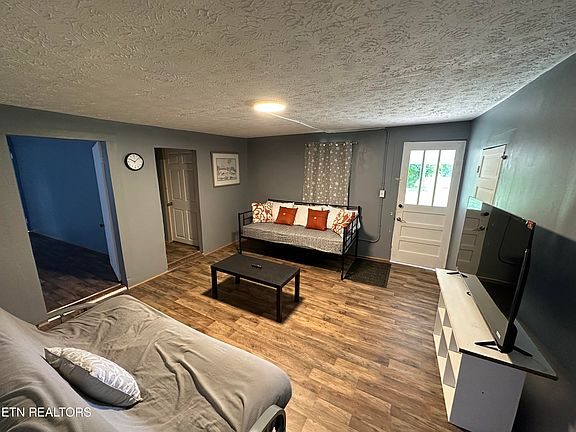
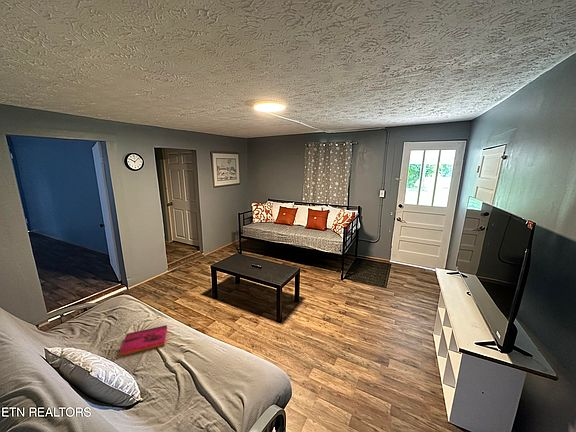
+ hardback book [119,324,168,357]
